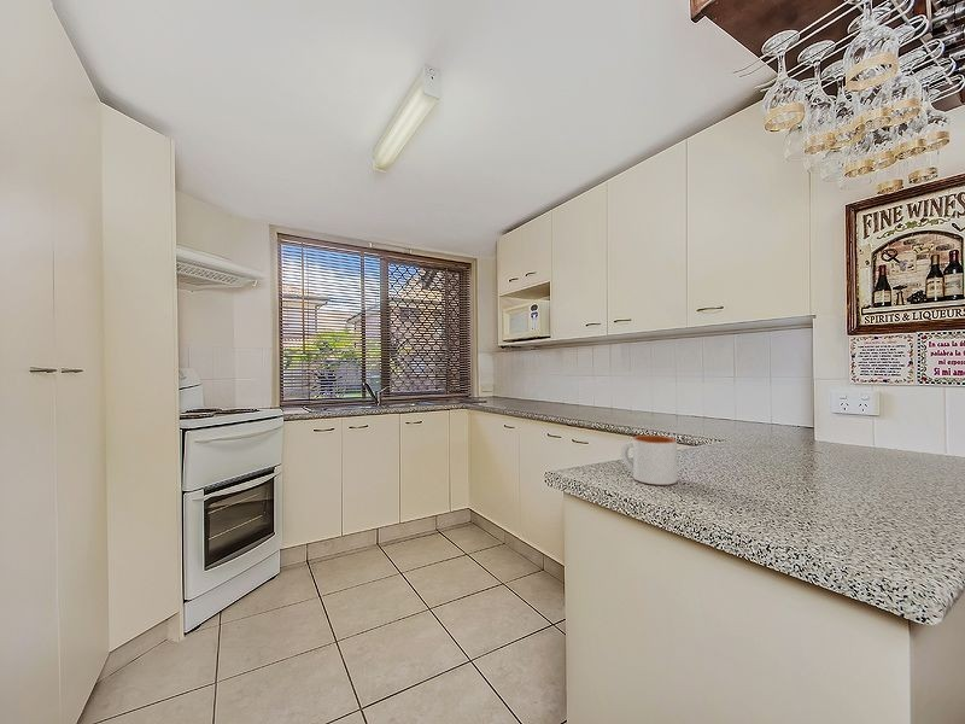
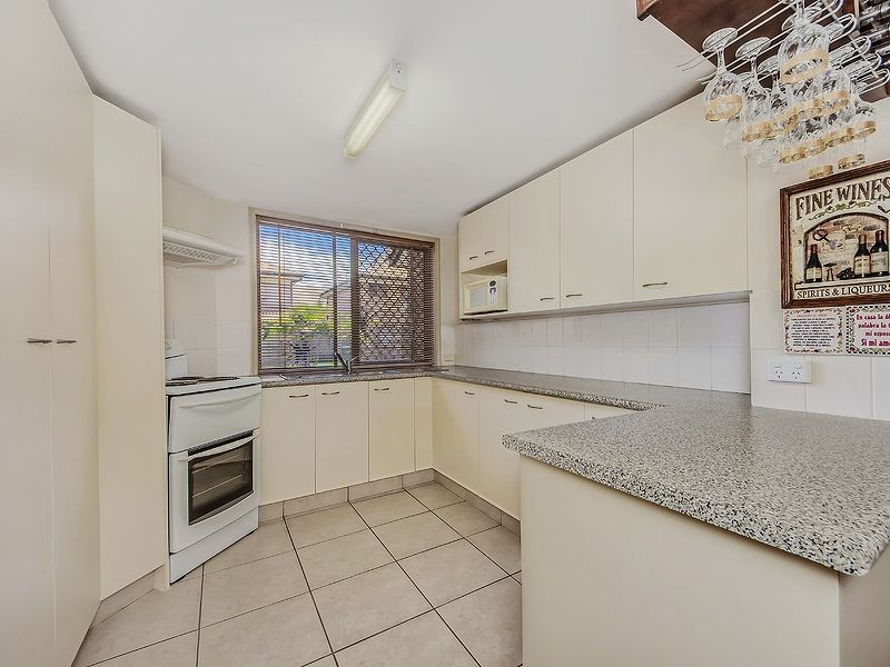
- mug [620,434,679,486]
